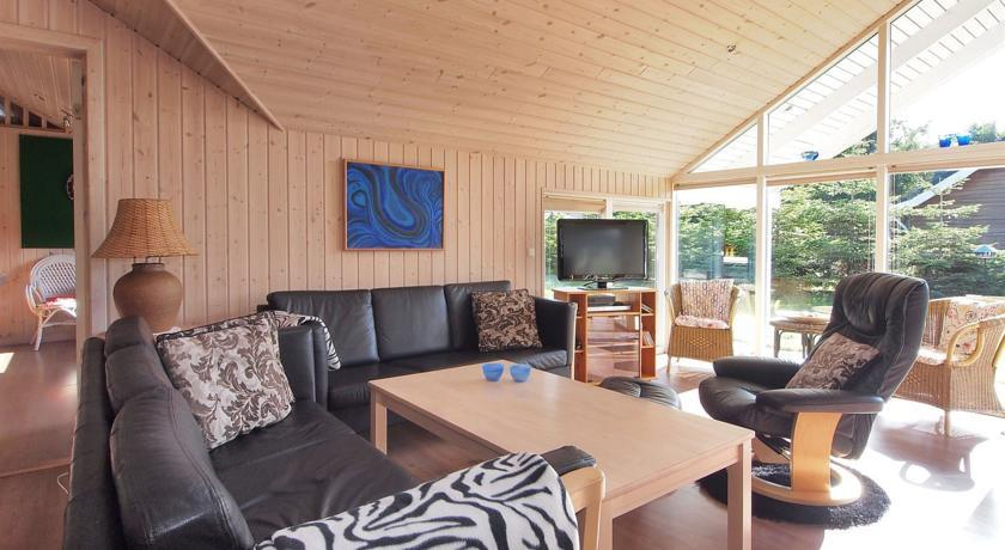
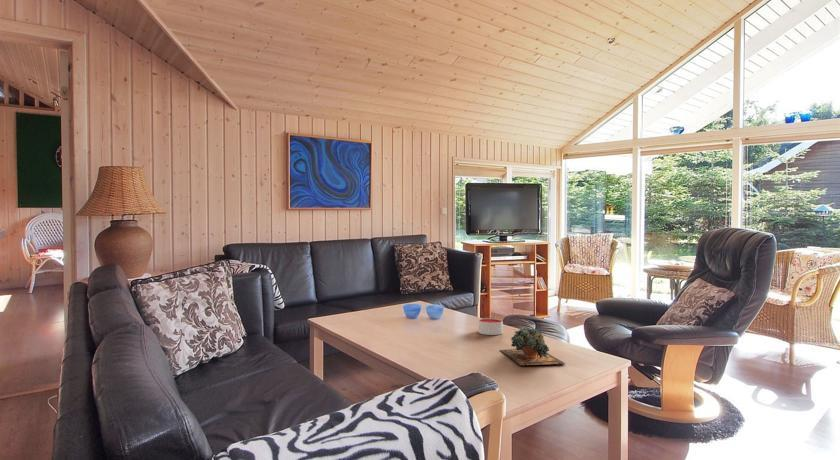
+ candle [477,317,504,336]
+ succulent plant [499,327,566,366]
